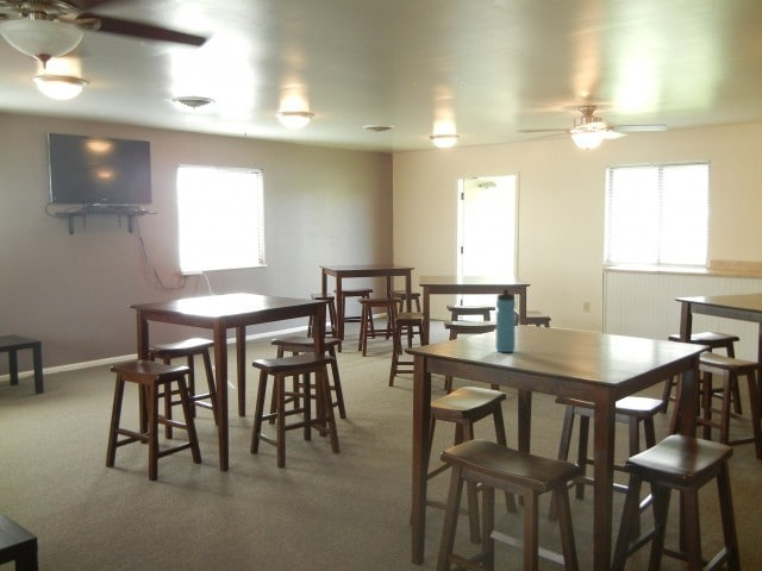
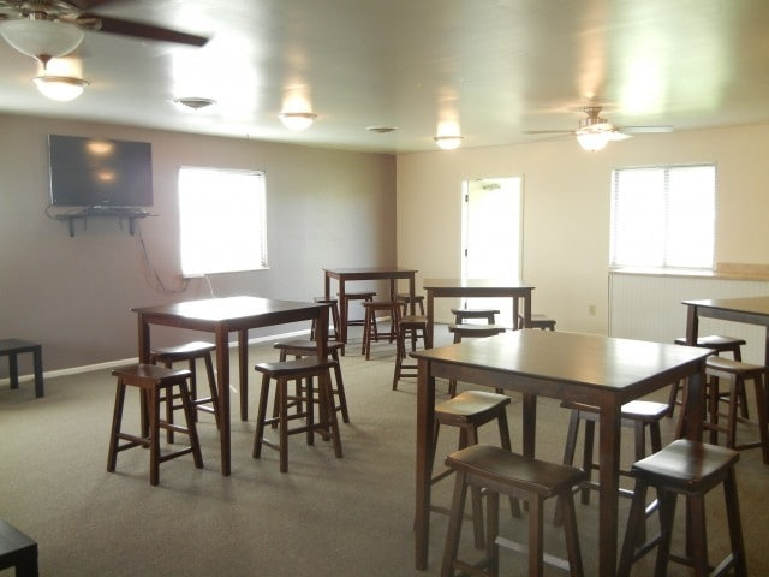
- water bottle [494,288,517,353]
